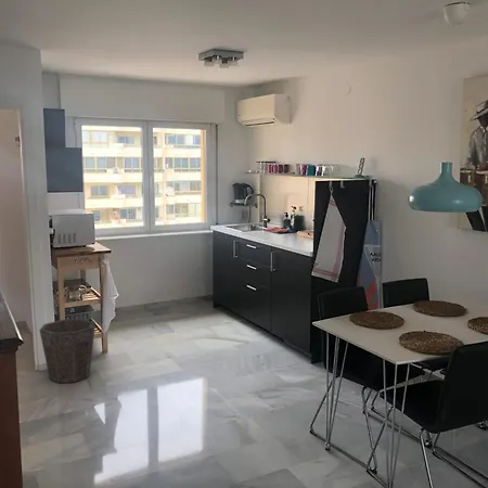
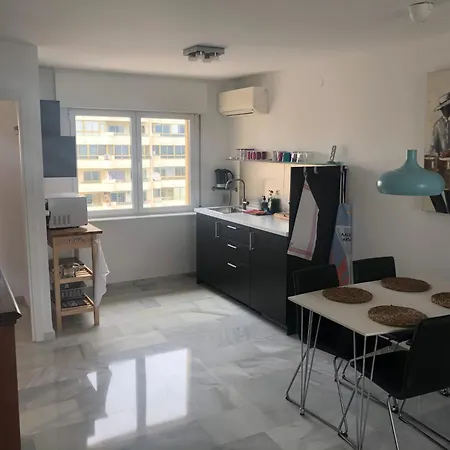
- waste bin [38,318,97,384]
